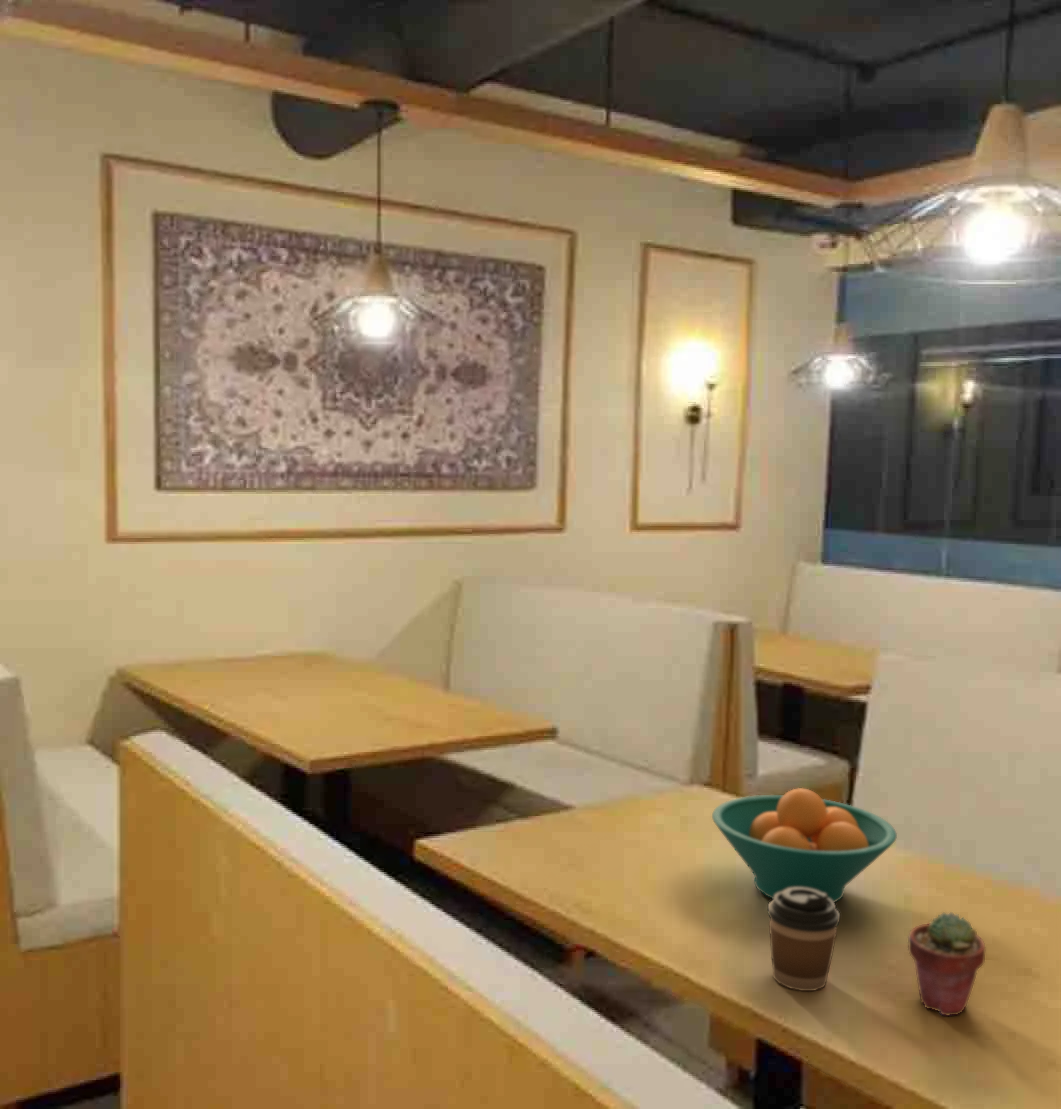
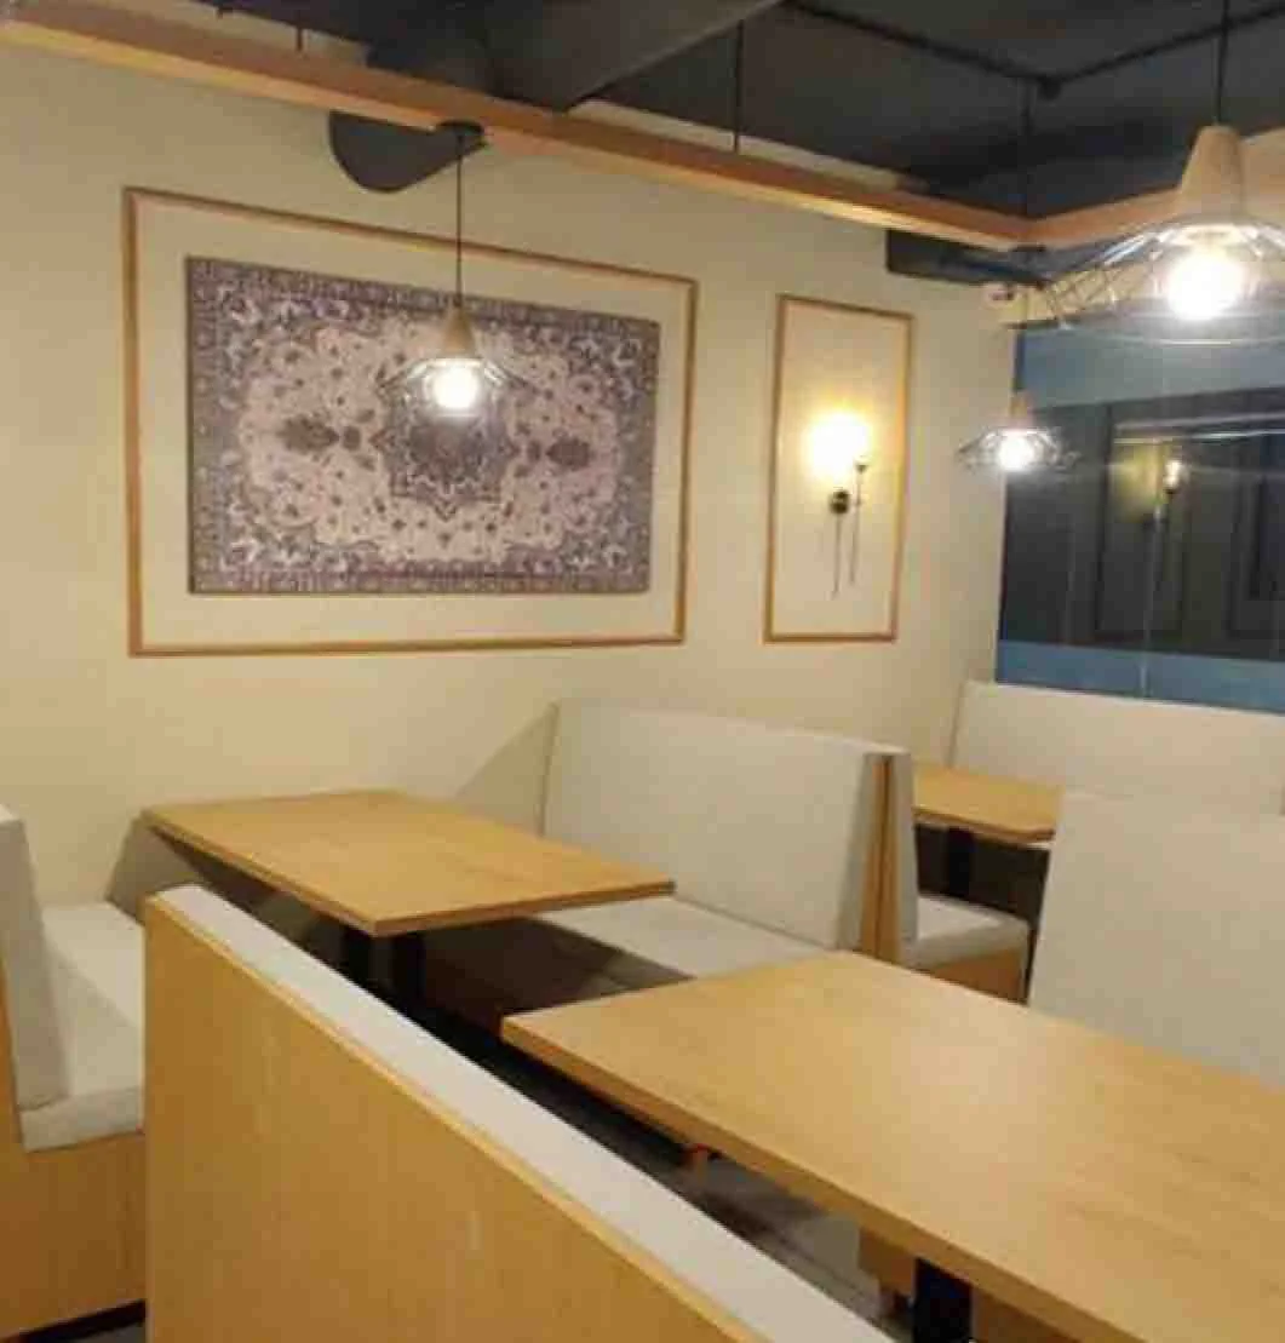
- coffee cup [767,887,841,992]
- fruit bowl [711,787,898,903]
- potted succulent [907,911,987,1017]
